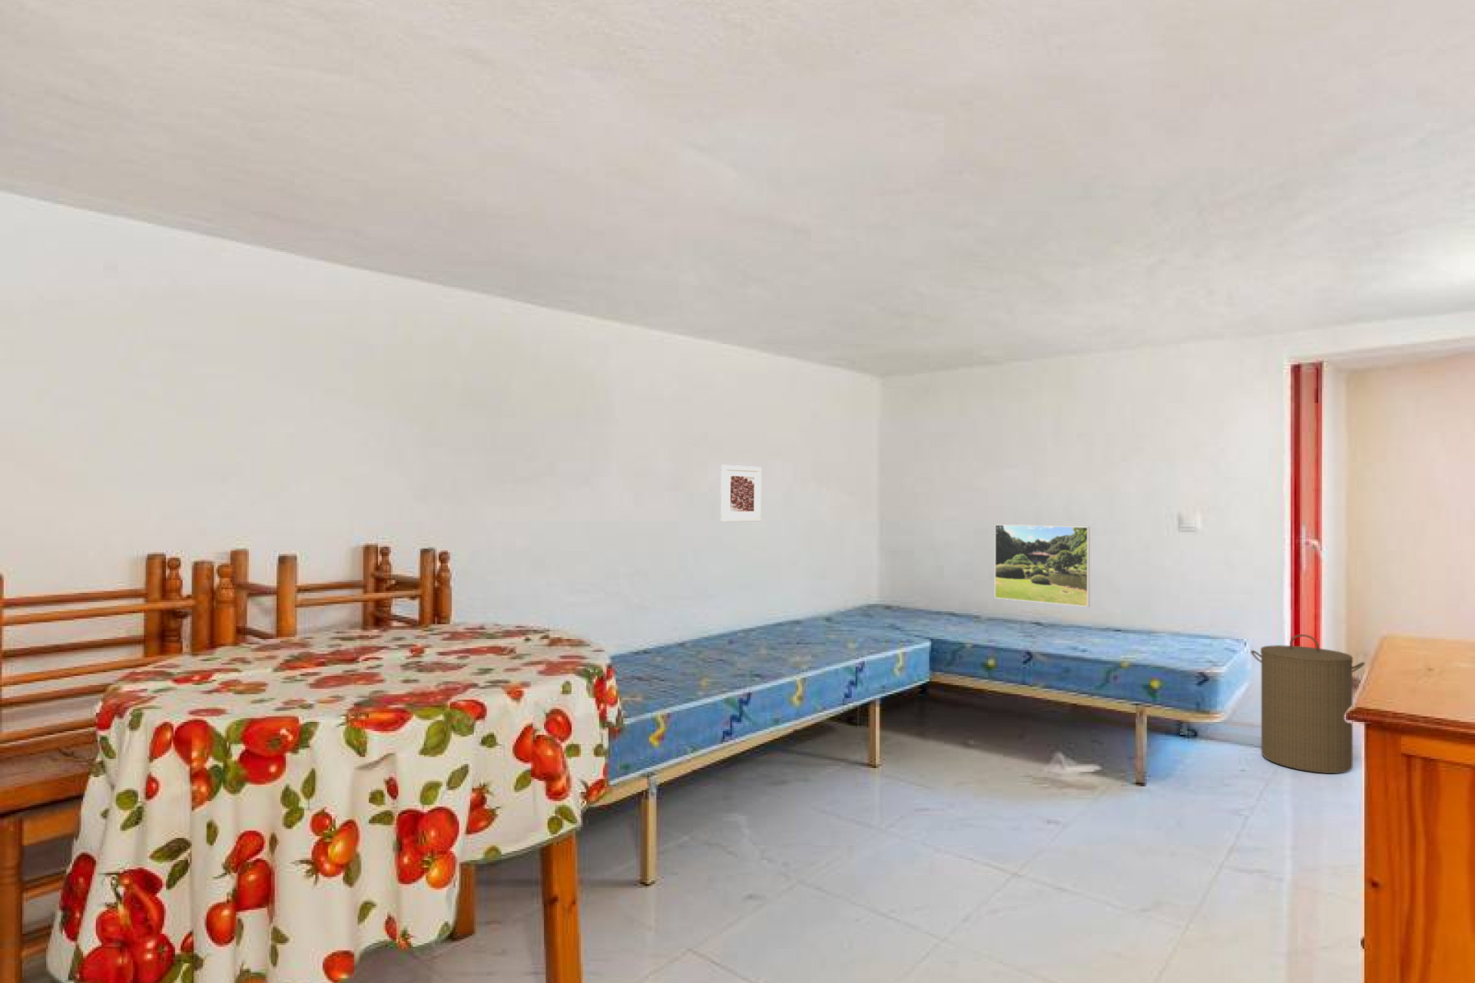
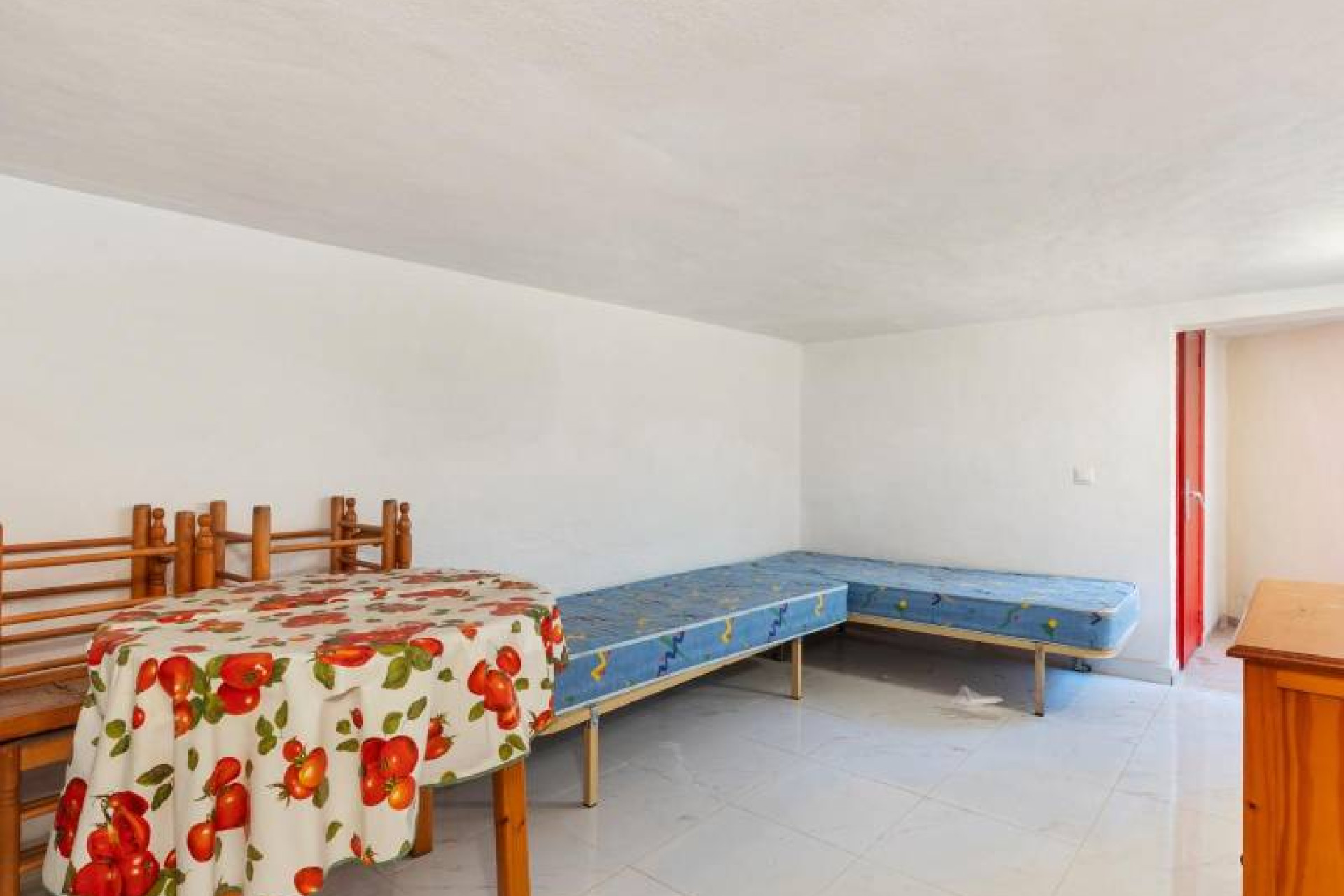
- laundry hamper [1250,633,1366,775]
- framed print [994,523,1091,608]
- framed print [720,464,762,523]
